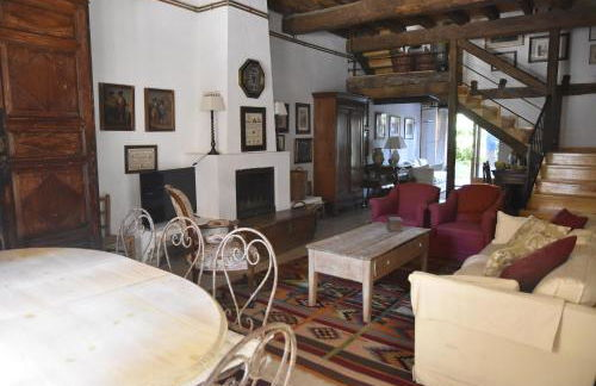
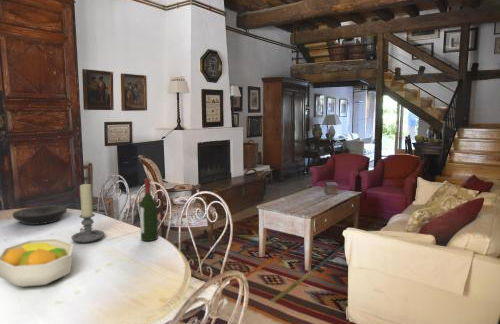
+ plate [11,204,68,226]
+ wine bottle [139,177,159,242]
+ candle holder [70,183,106,244]
+ fruit bowl [0,238,74,288]
